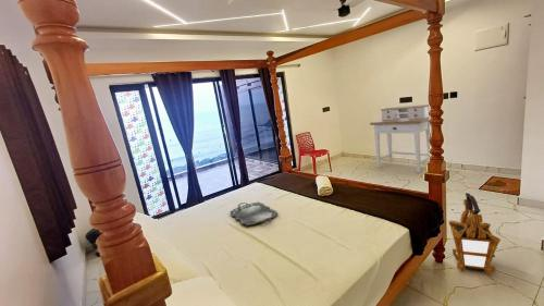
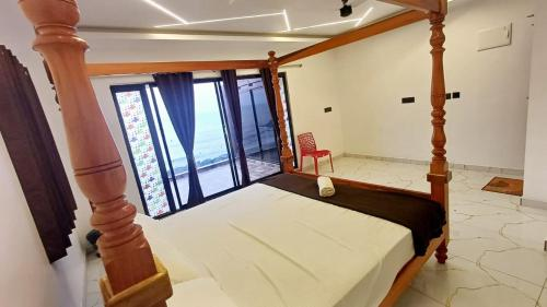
- lantern [447,192,502,276]
- desk [369,103,431,174]
- serving tray [228,201,279,227]
